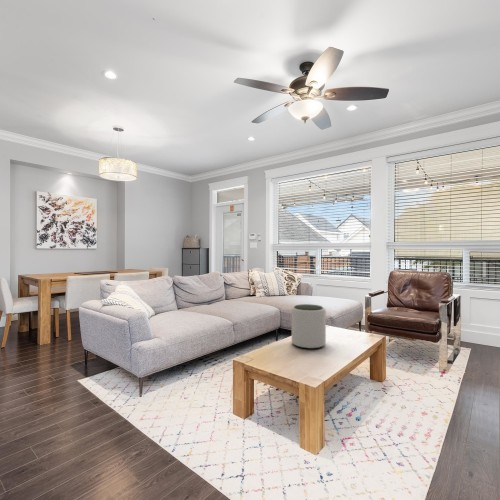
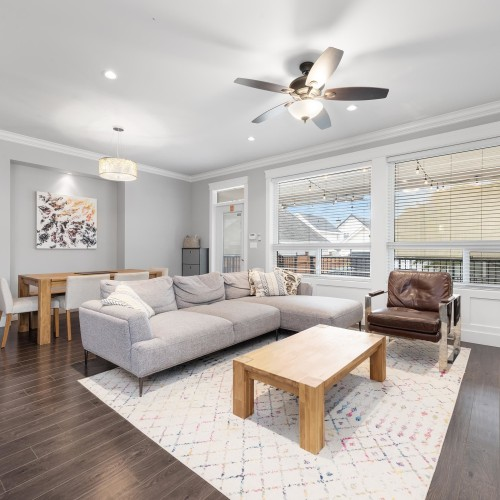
- plant pot [291,303,327,350]
